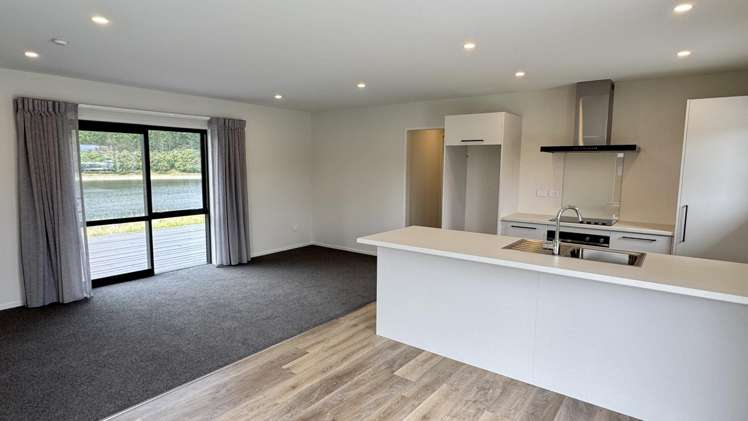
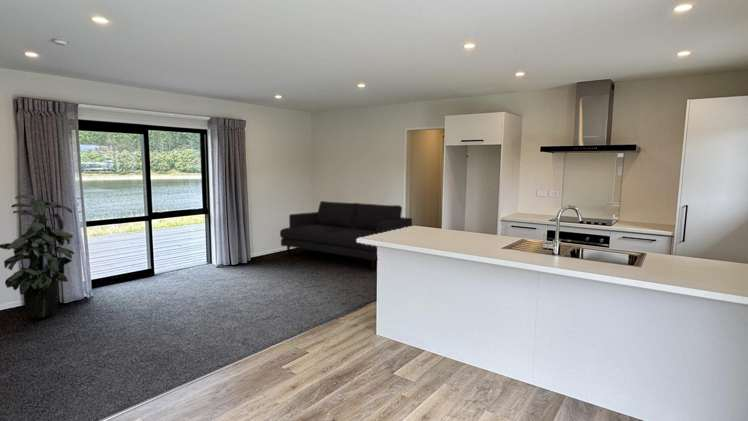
+ indoor plant [0,194,75,319]
+ sofa [279,200,413,271]
